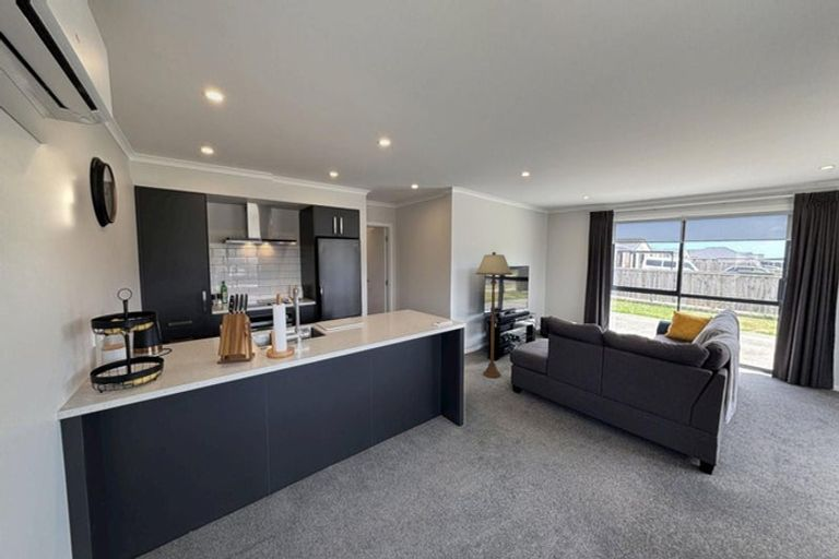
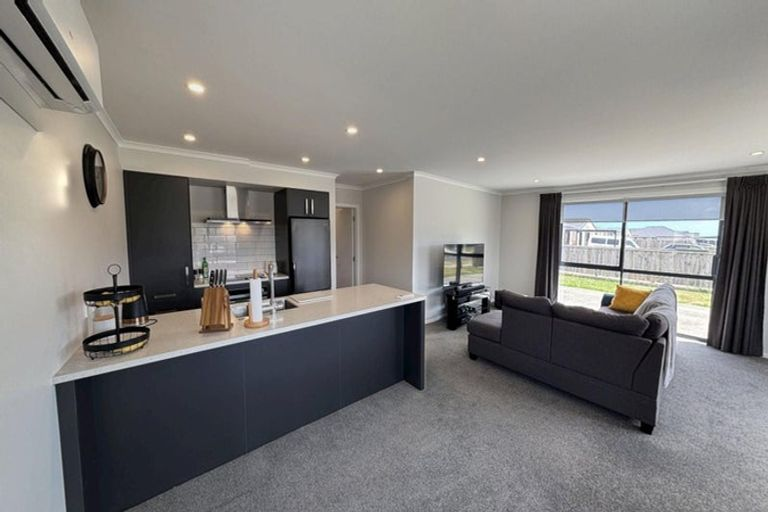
- floor lamp [475,251,513,379]
